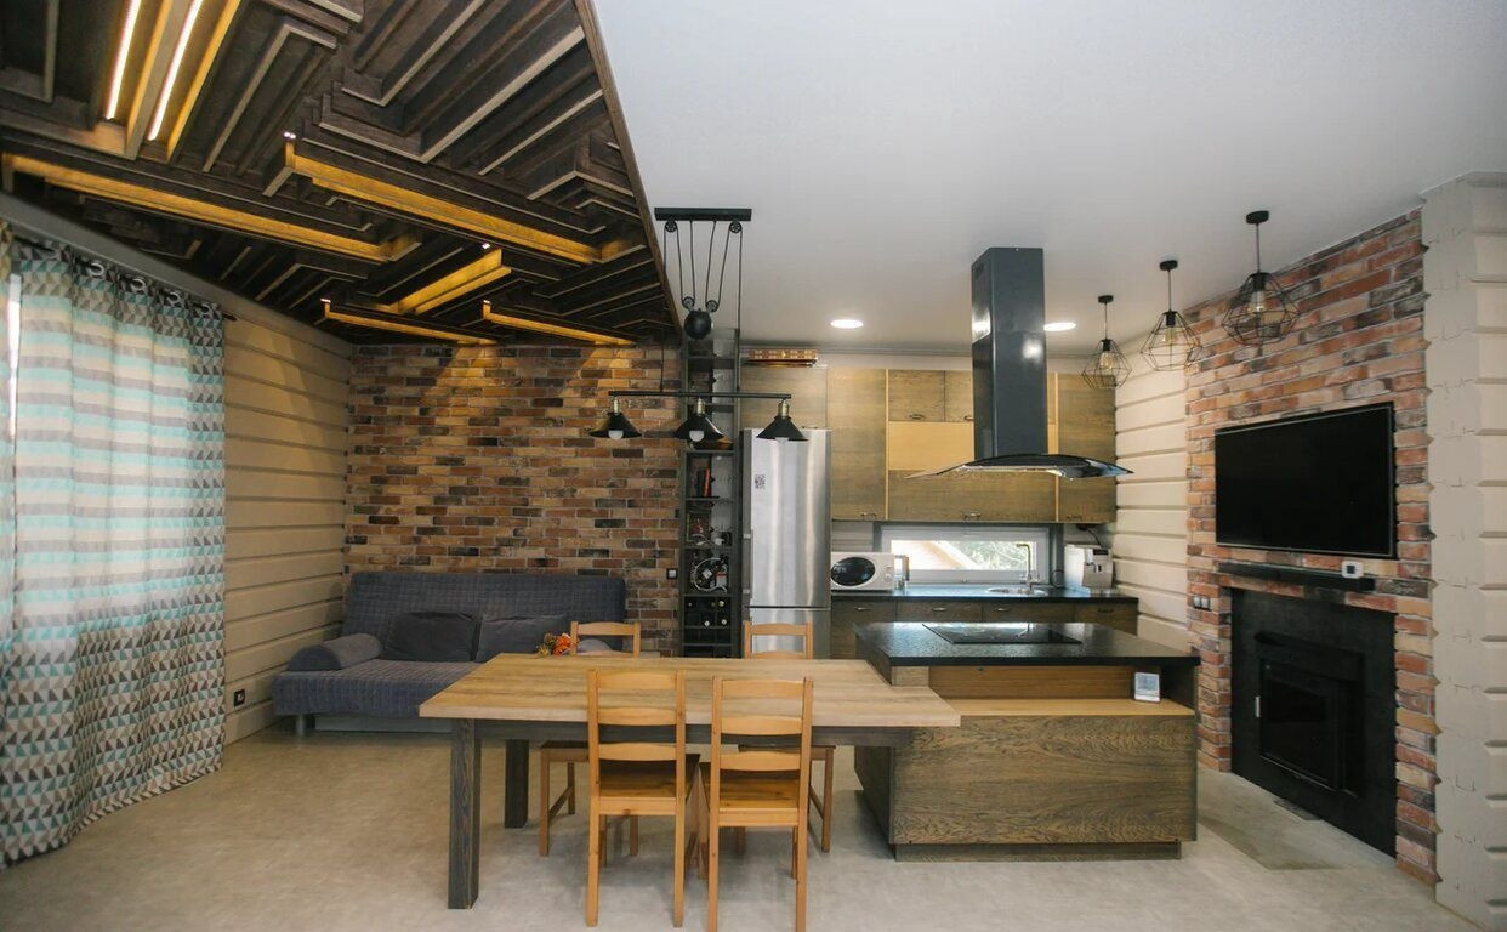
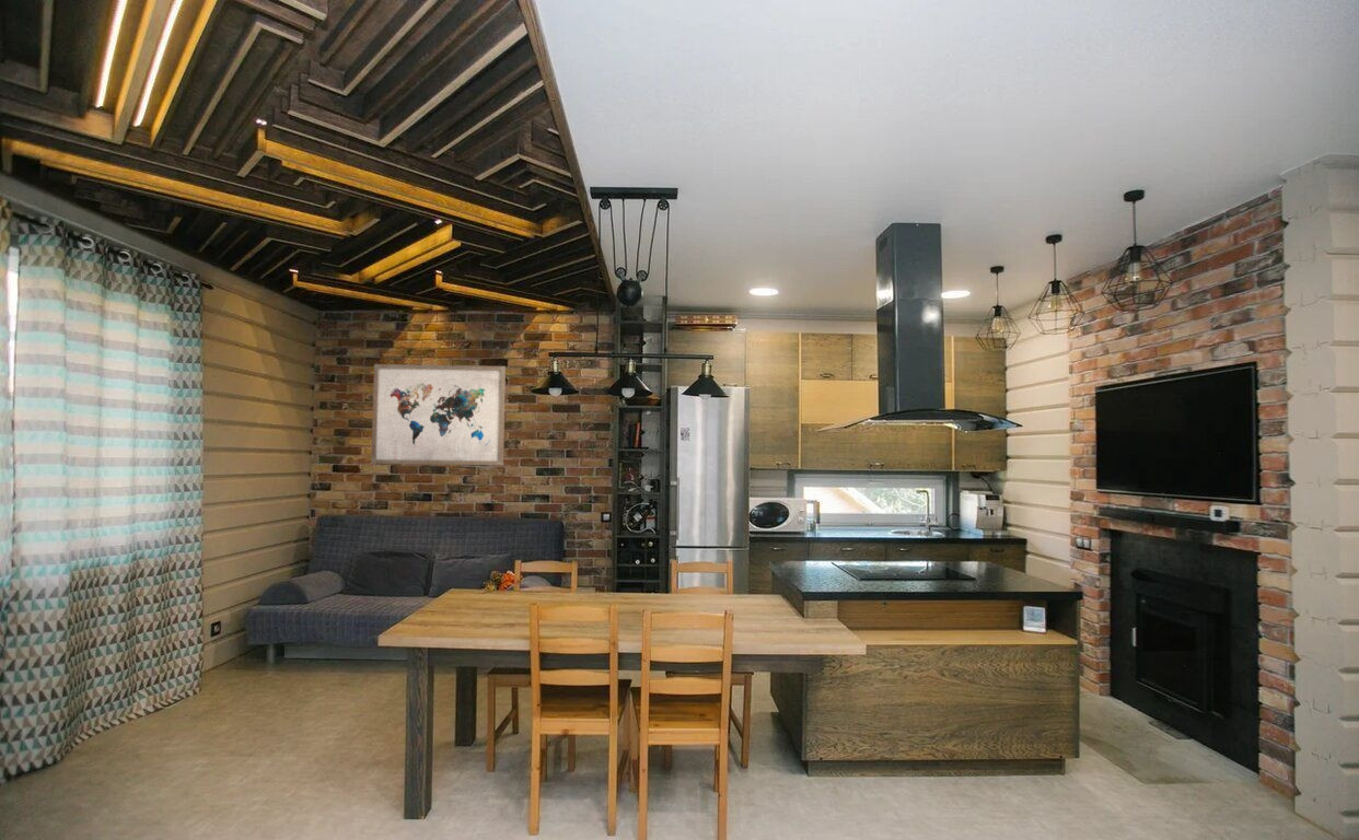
+ wall art [370,363,507,466]
